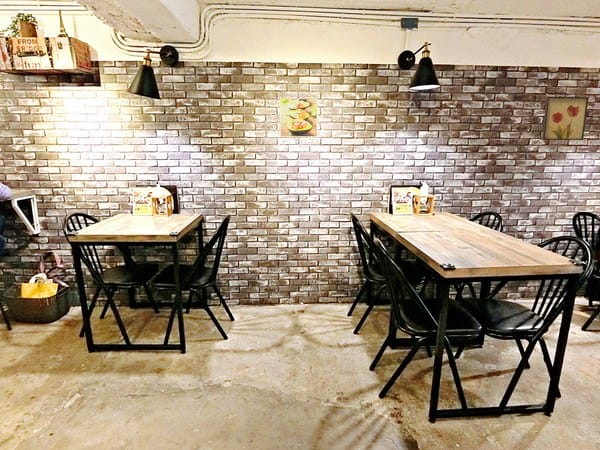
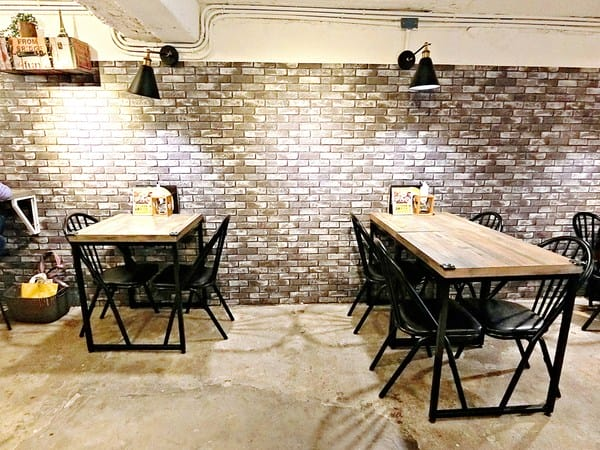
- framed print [279,97,319,138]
- wall art [541,96,590,141]
